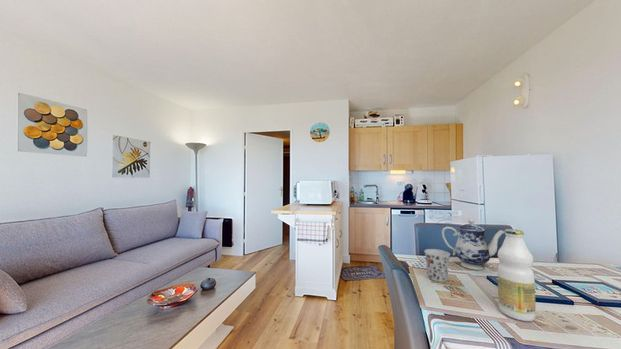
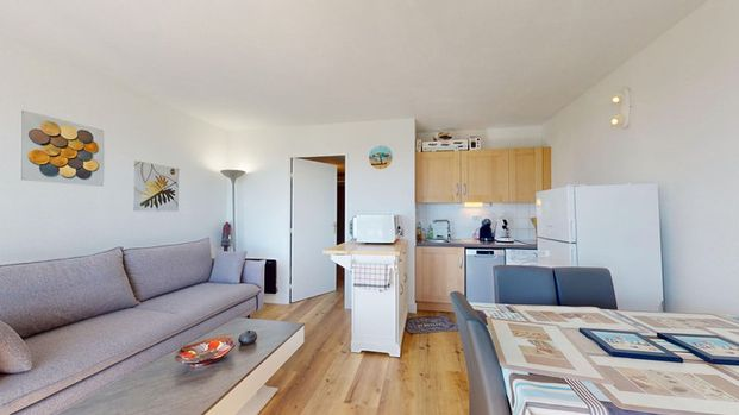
- cup [423,248,451,283]
- teapot [441,217,505,271]
- bottle [497,228,537,322]
